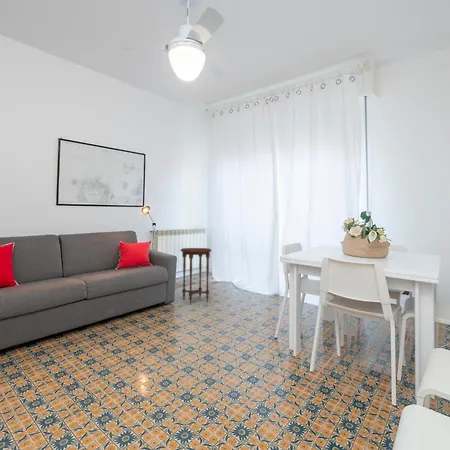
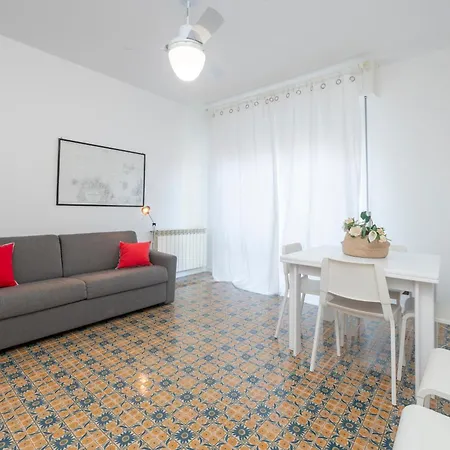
- side table [179,247,213,305]
